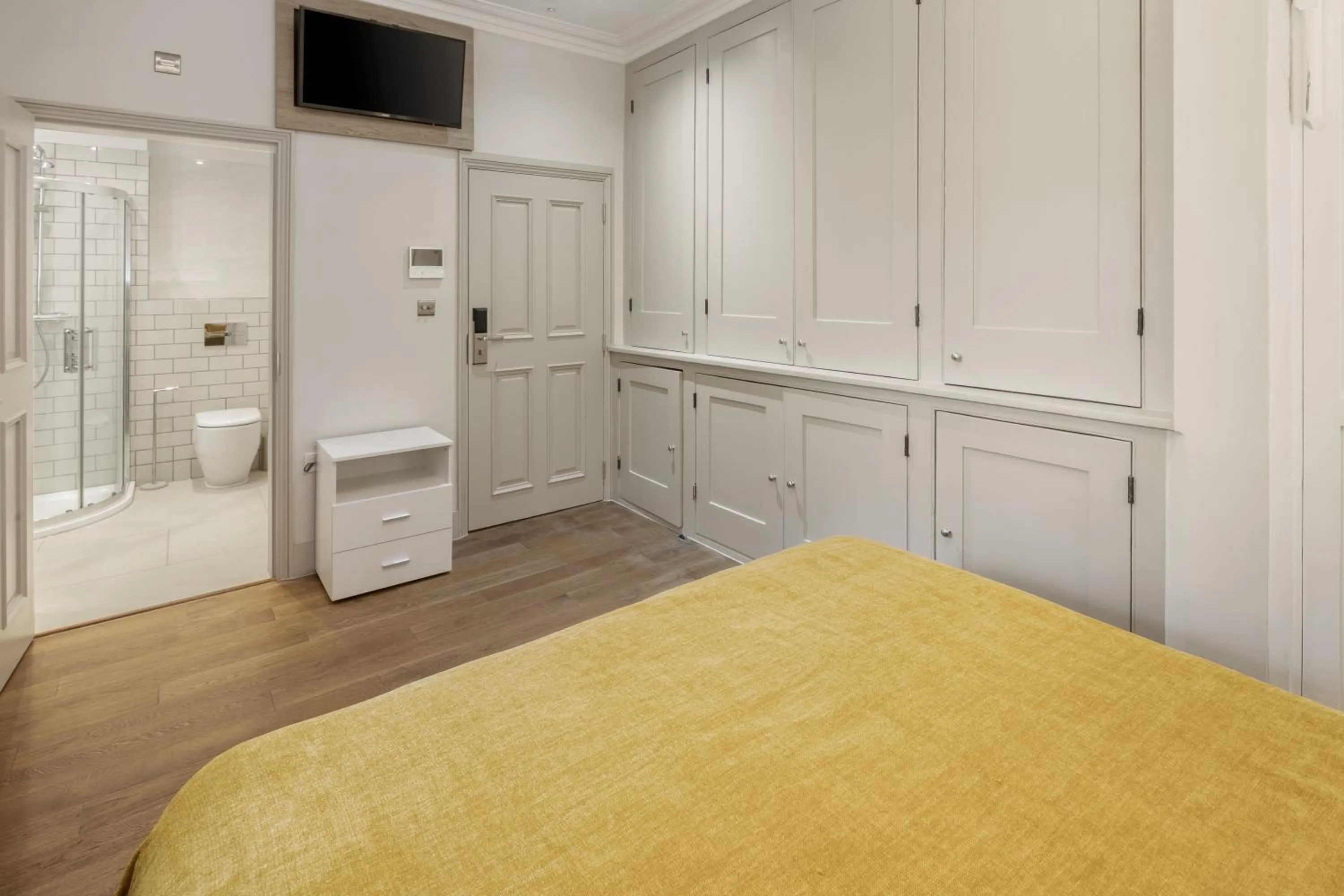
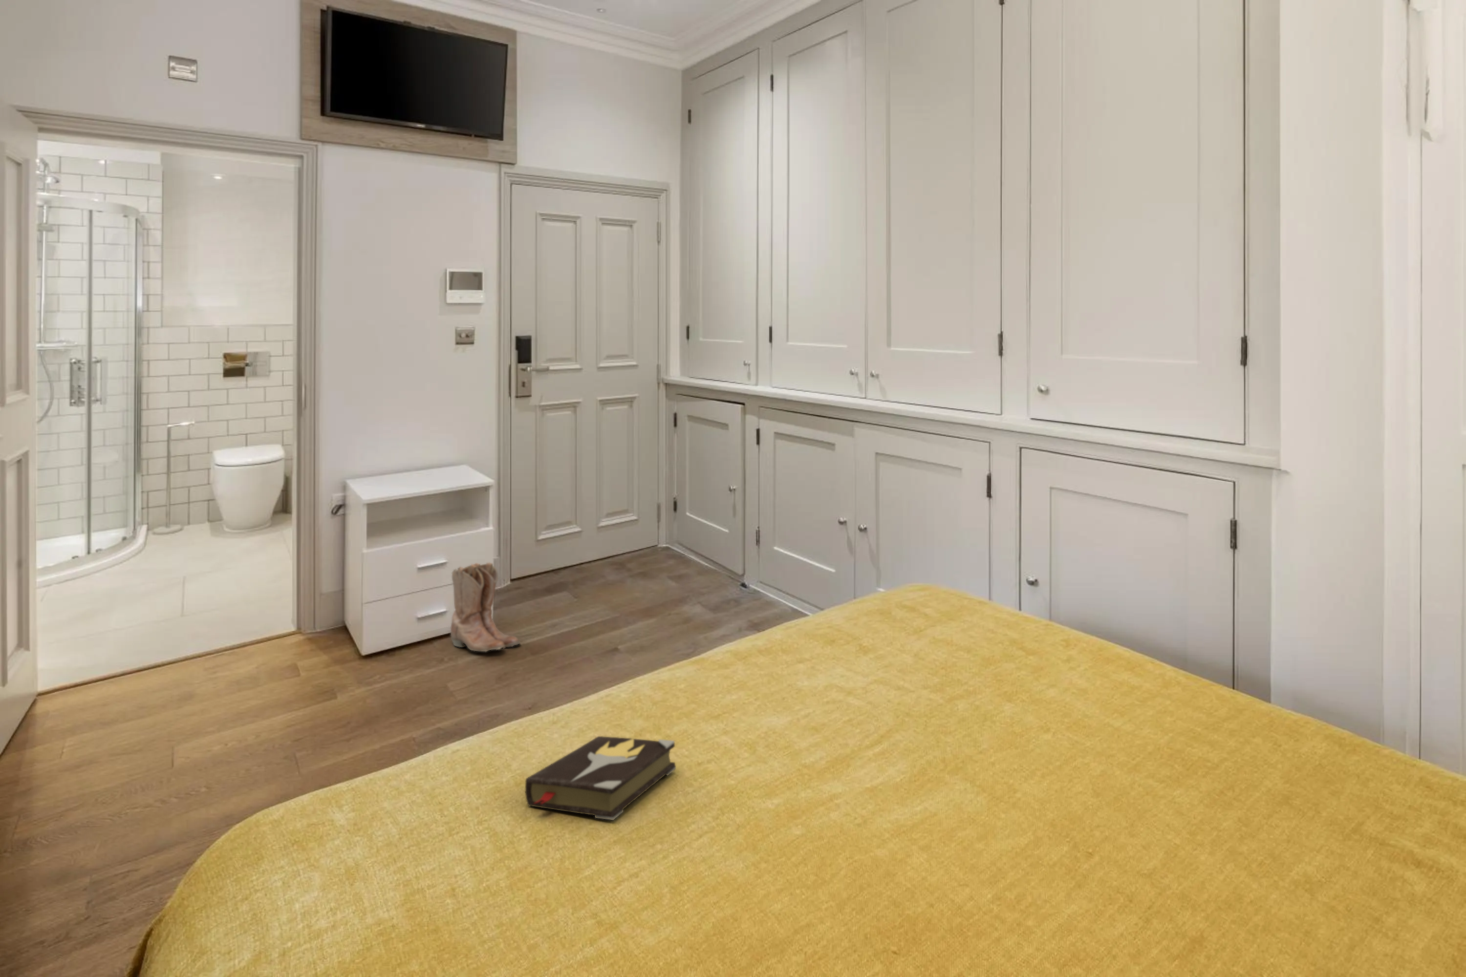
+ boots [450,562,521,652]
+ hardback book [525,736,676,821]
